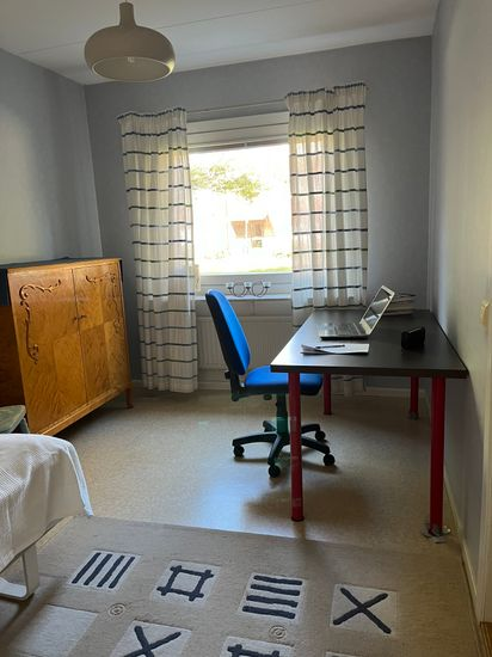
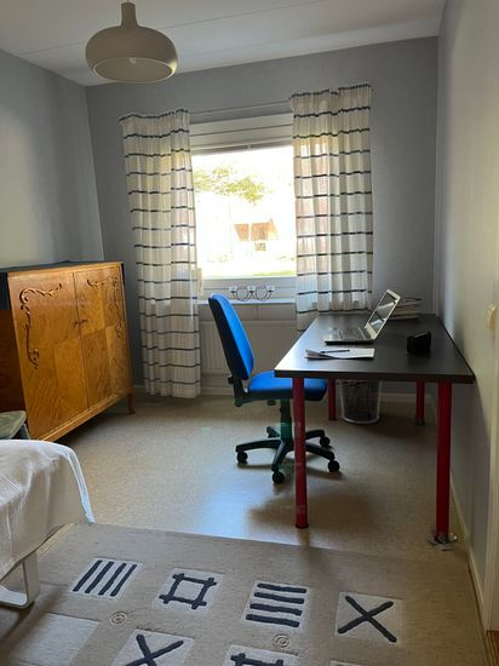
+ waste bin [338,379,383,425]
